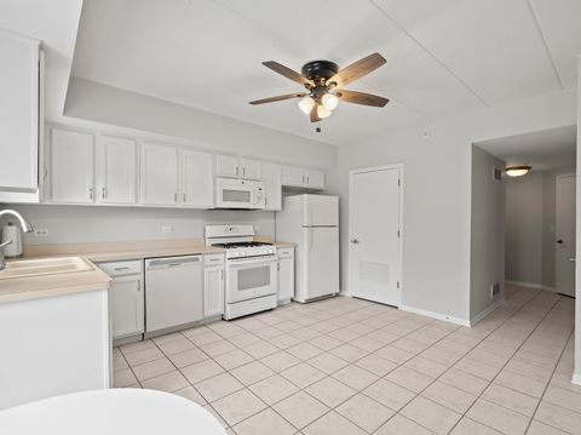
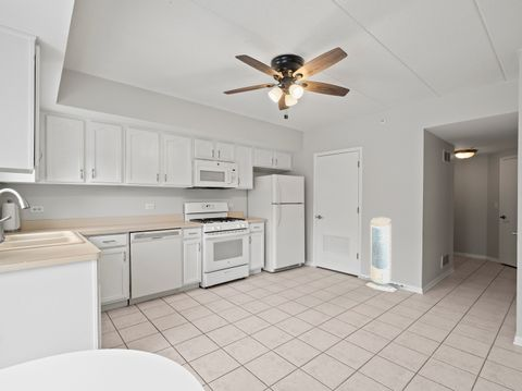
+ air purifier [364,217,398,293]
